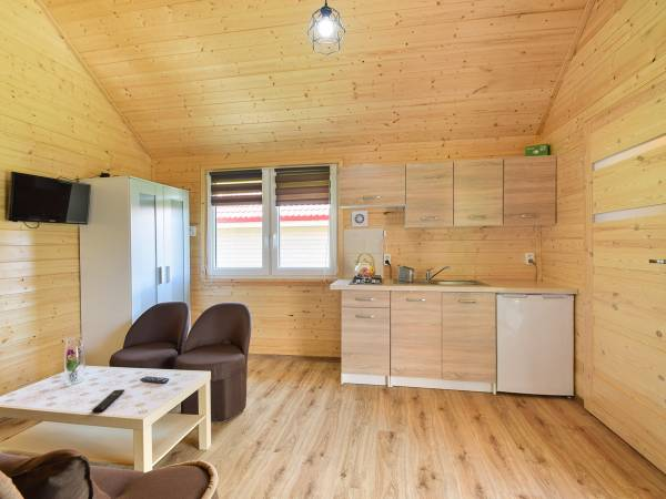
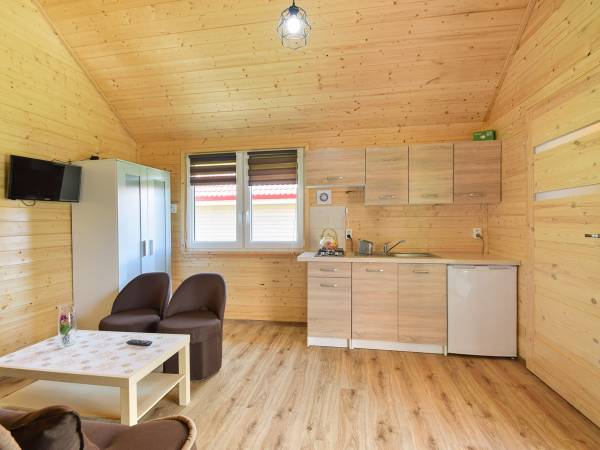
- remote control [91,388,125,414]
